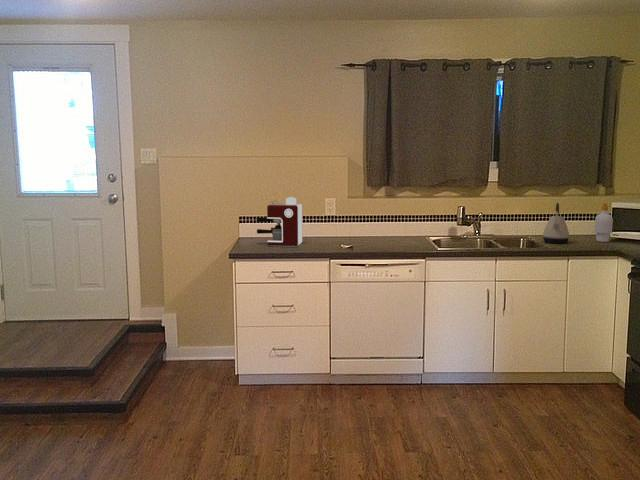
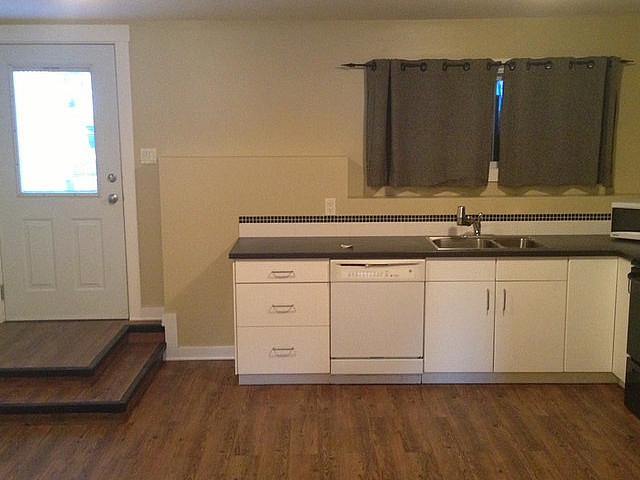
- kettle [542,202,571,245]
- coffee maker [256,196,303,247]
- soap bottle [593,202,614,243]
